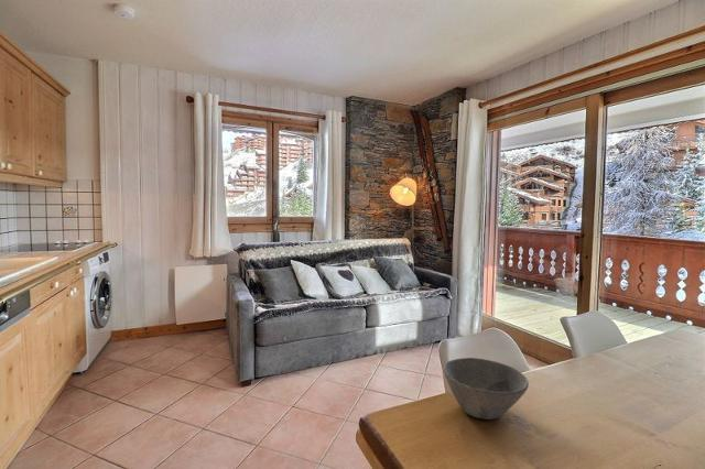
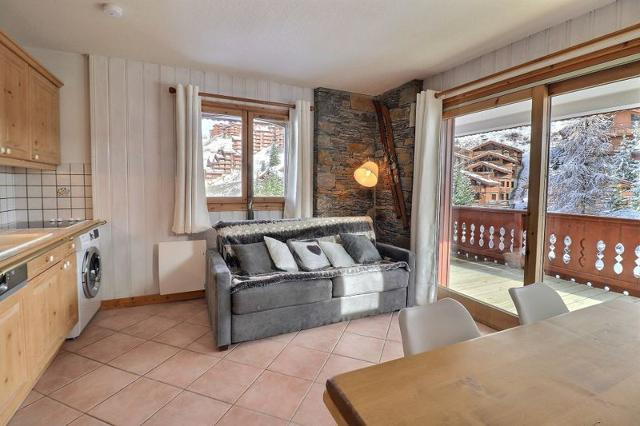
- bowl [443,357,530,421]
